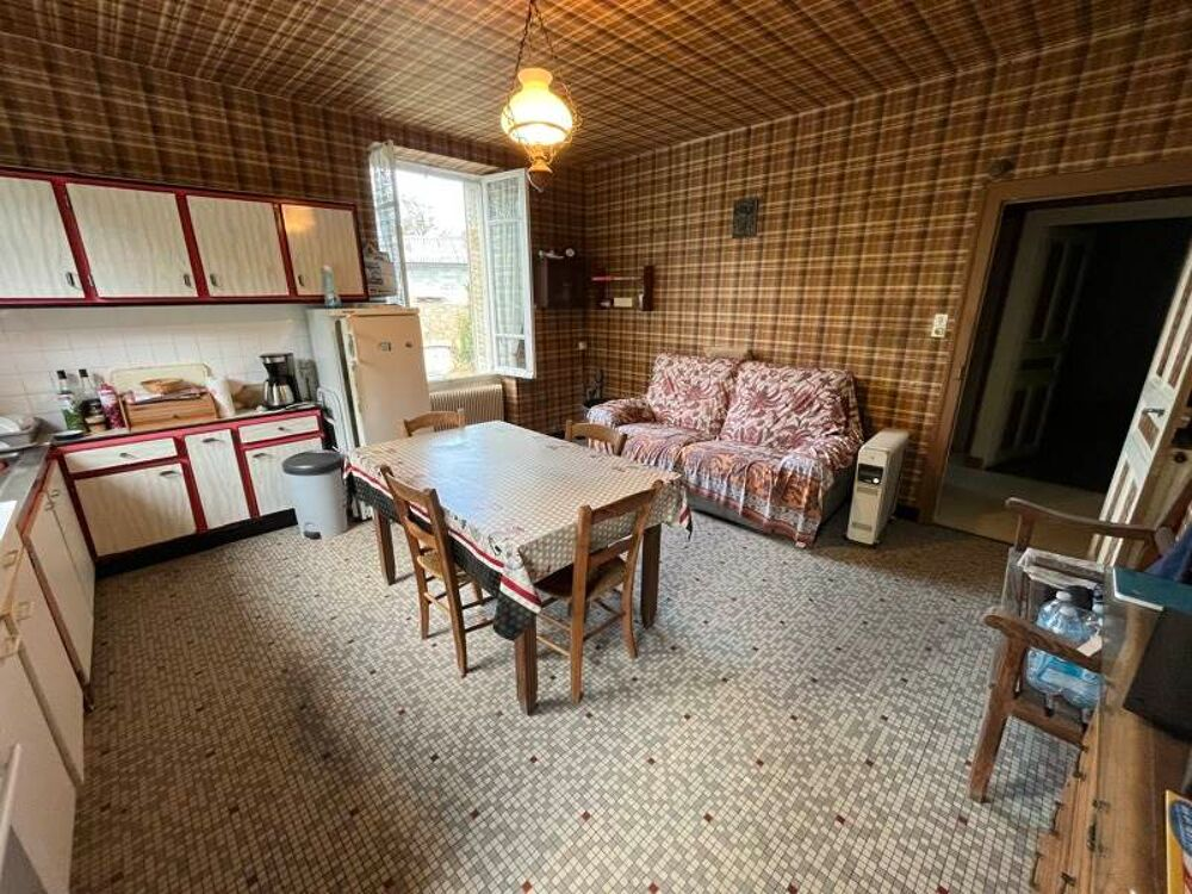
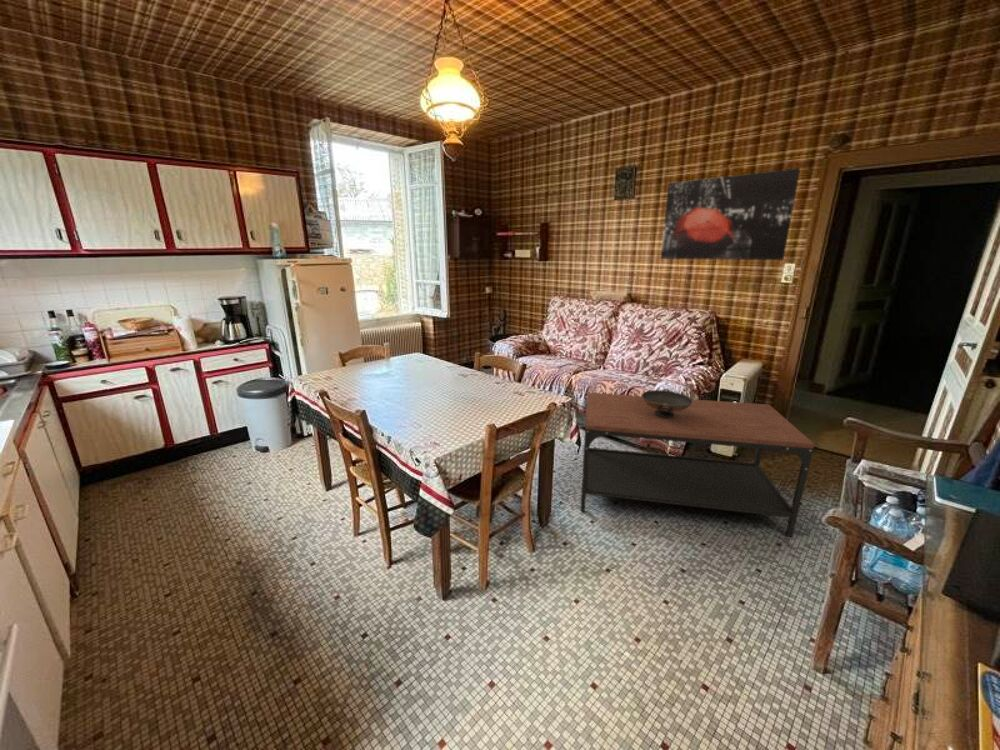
+ wall art [659,167,801,261]
+ coffee table [580,391,815,538]
+ decorative bowl [641,388,693,419]
